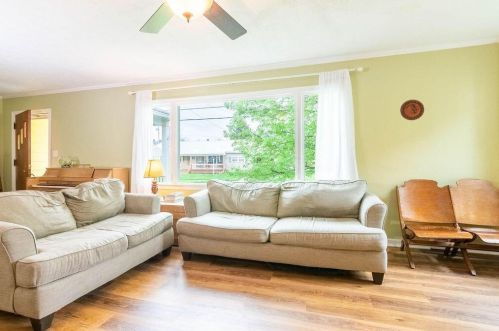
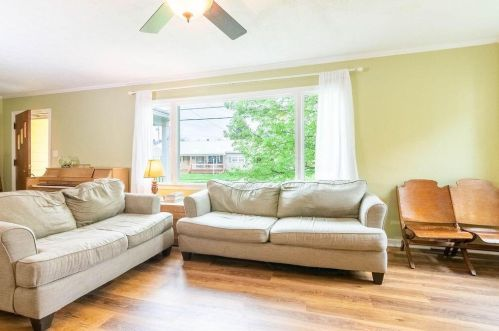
- decorative plate [399,99,425,121]
